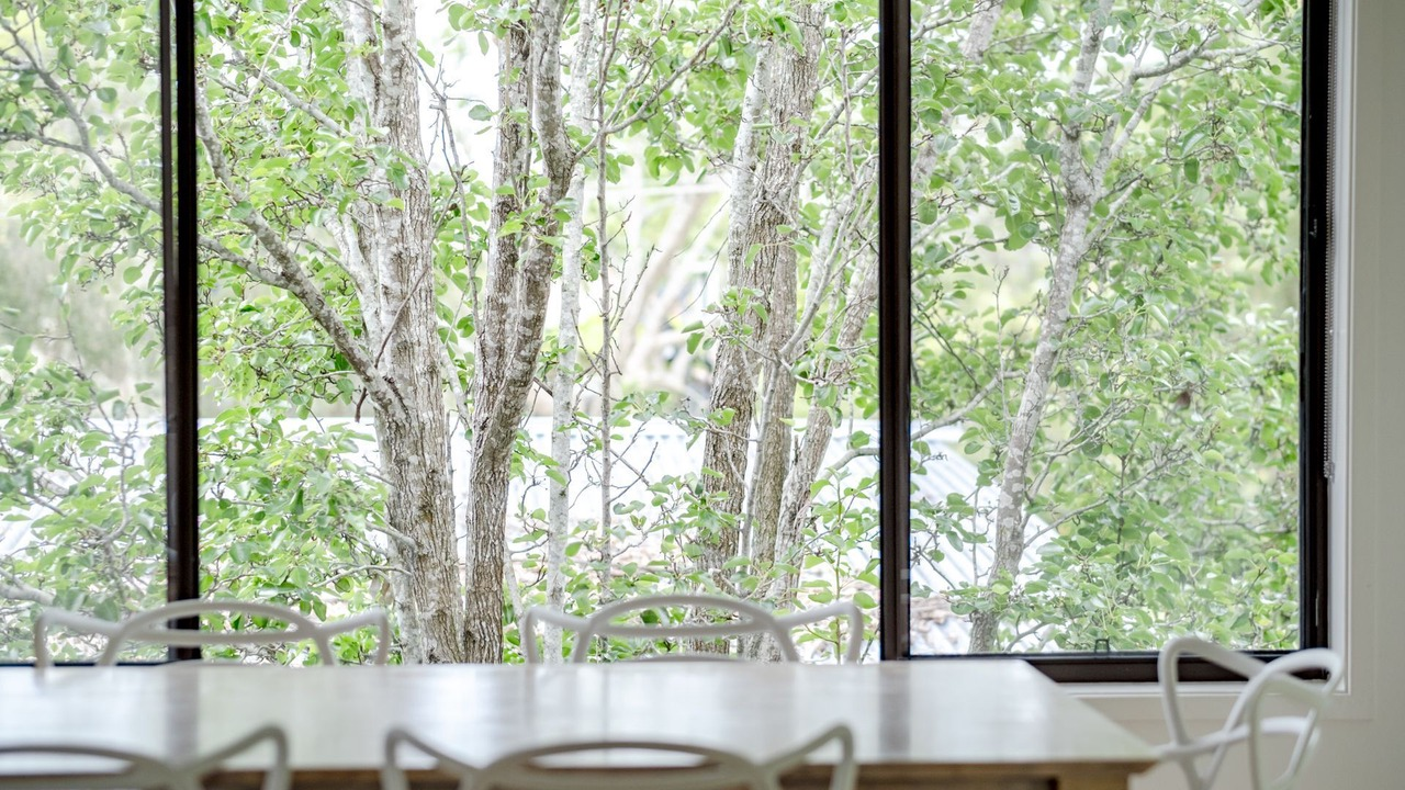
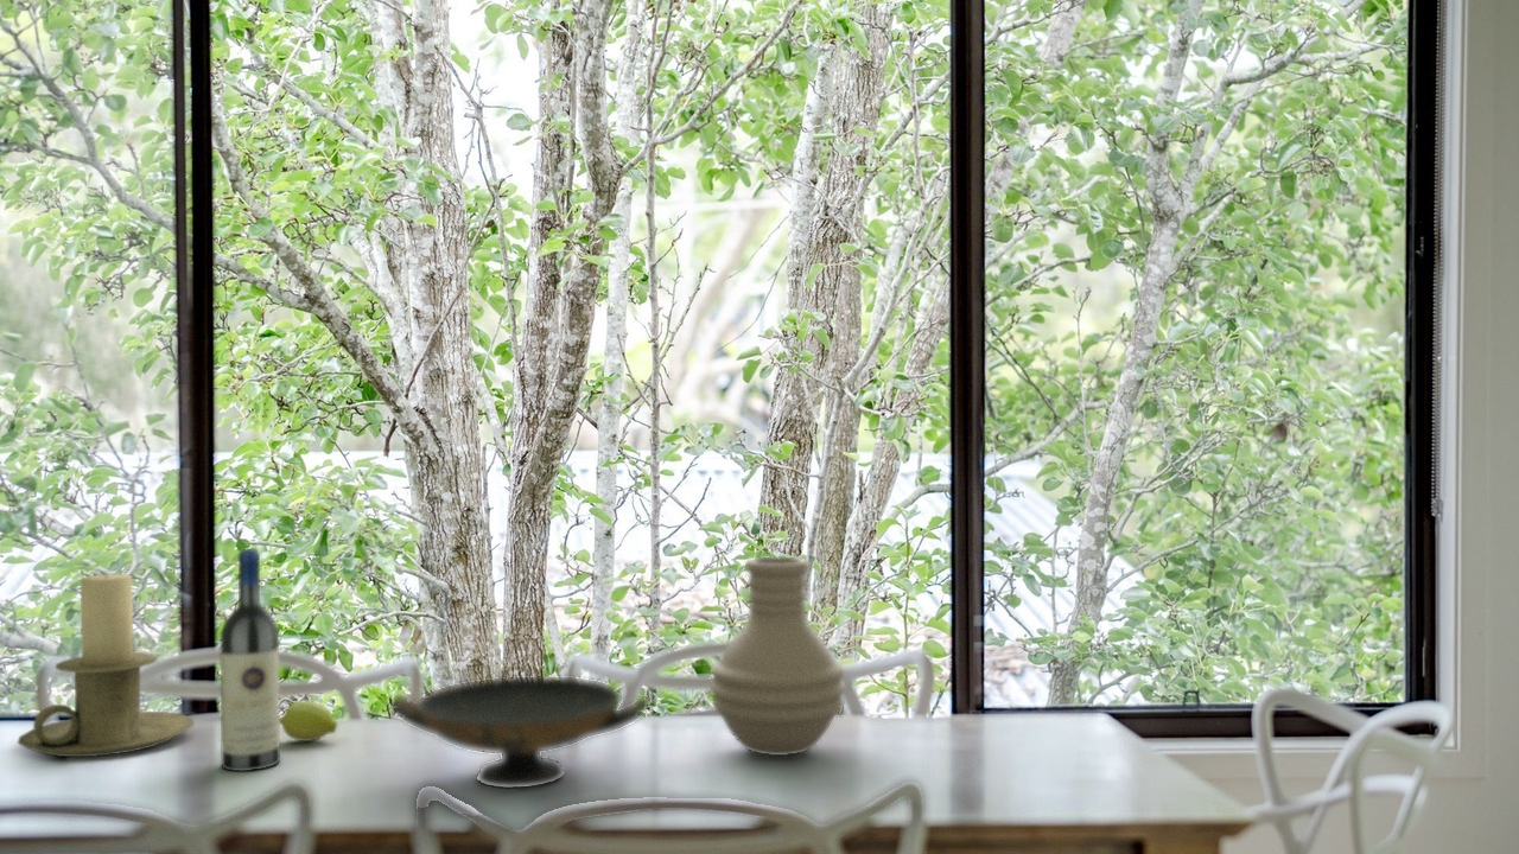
+ wine bottle [220,548,281,772]
+ decorative bowl [390,675,652,790]
+ vase [708,555,847,757]
+ candle holder [17,573,196,758]
+ fruit [280,700,339,743]
